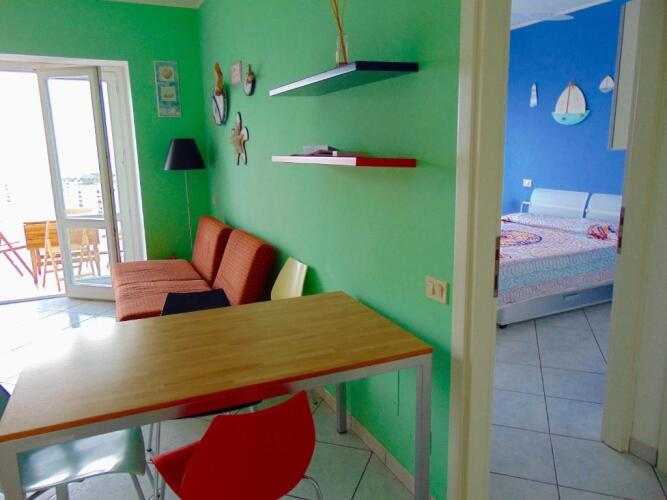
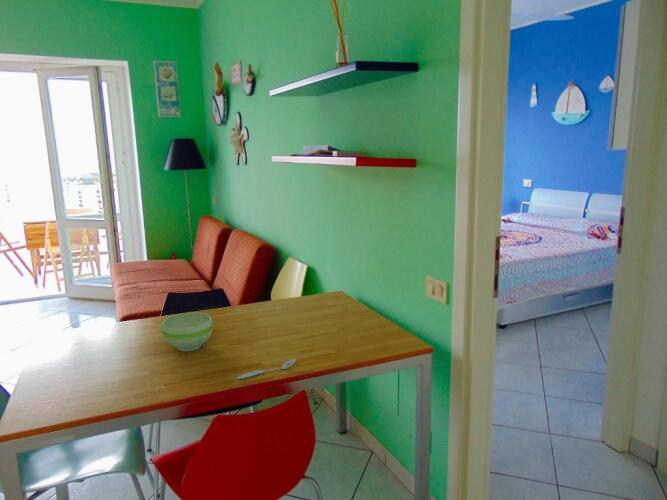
+ spoon [236,357,297,380]
+ bowl [161,311,214,352]
